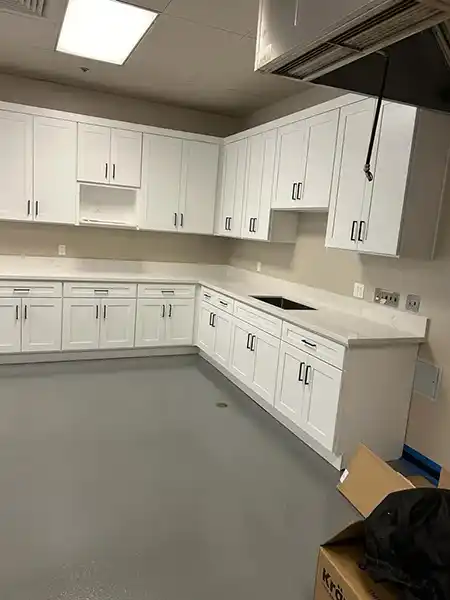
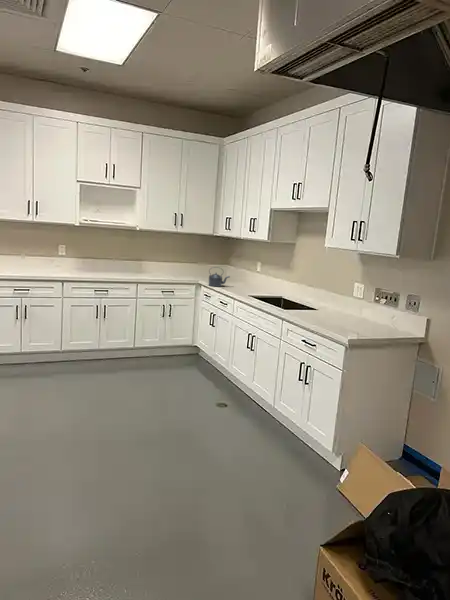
+ kettle [208,266,231,288]
